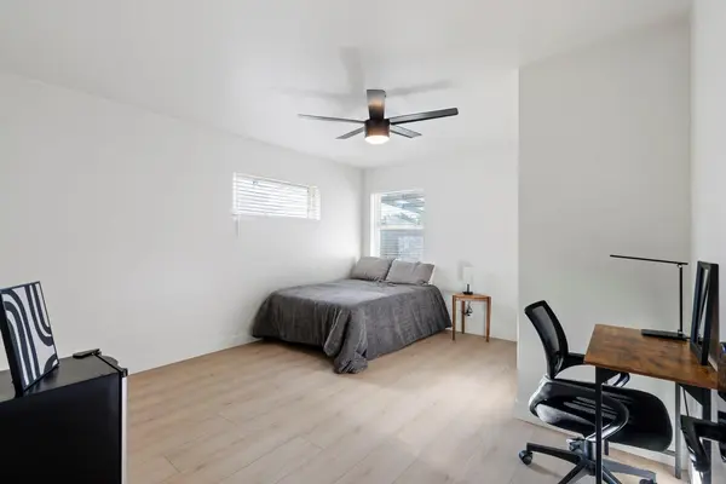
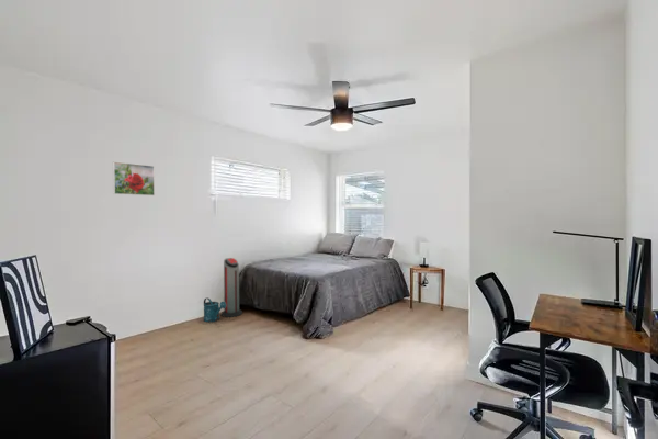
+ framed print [112,161,156,196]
+ air purifier [220,257,243,318]
+ watering can [203,296,226,323]
